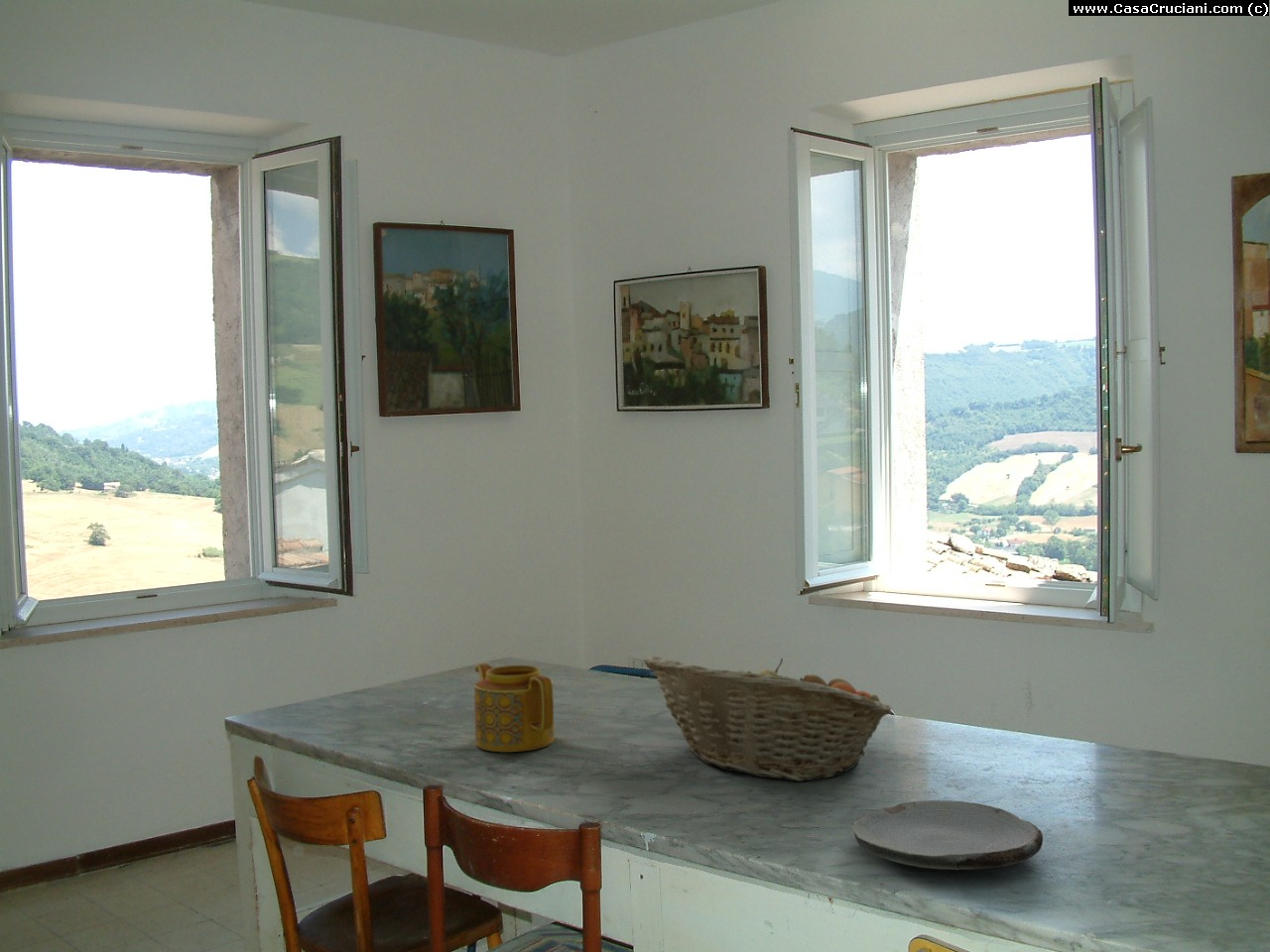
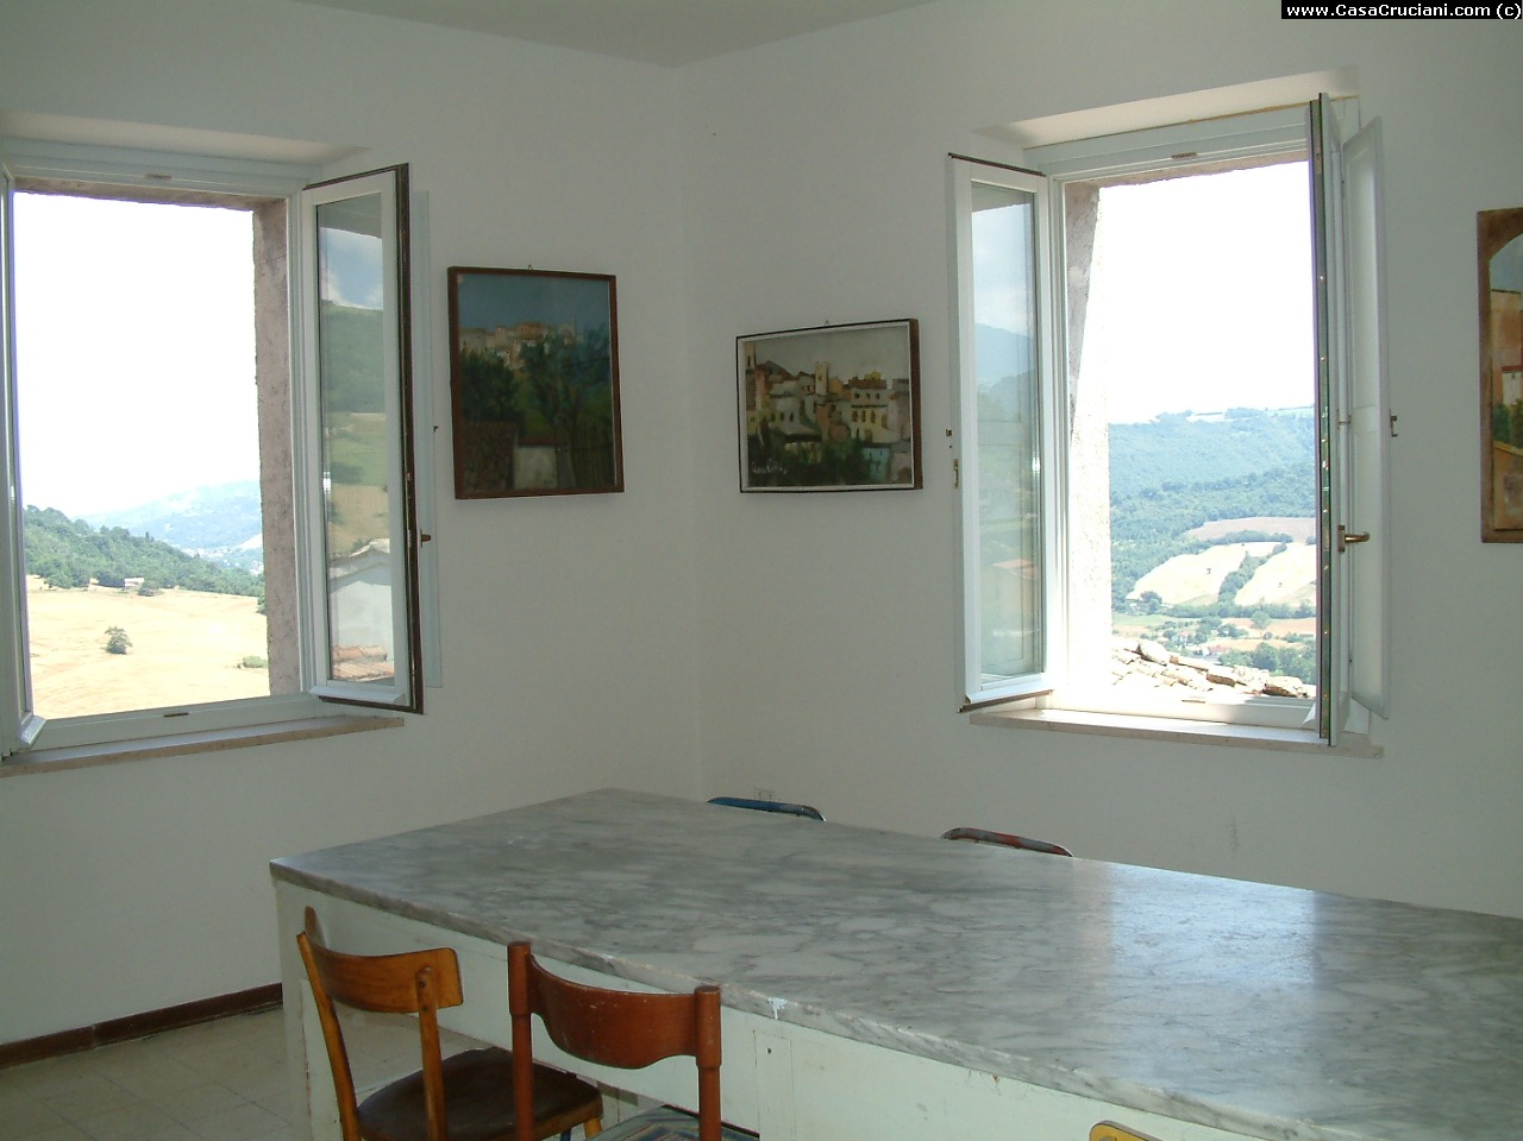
- teapot [473,662,556,753]
- plate [852,799,1044,871]
- fruit basket [643,655,893,782]
